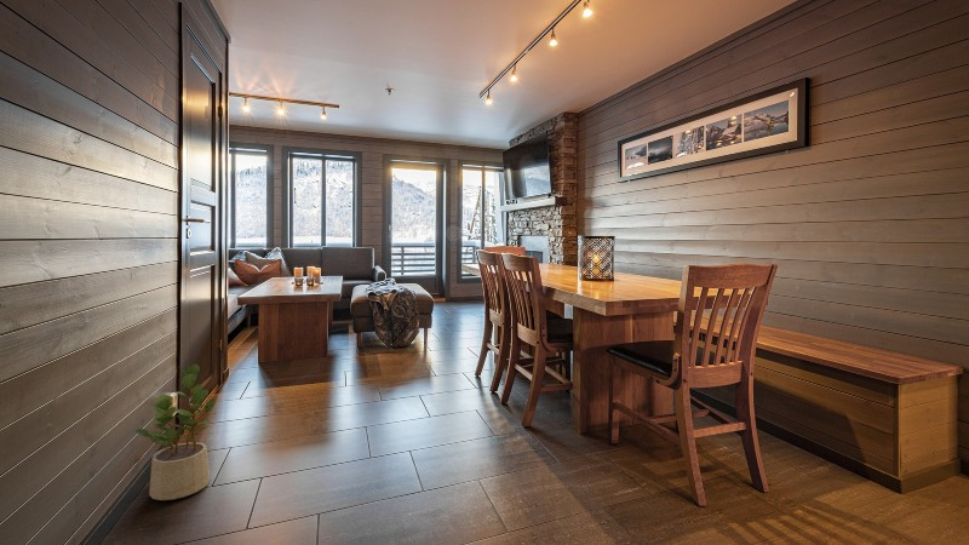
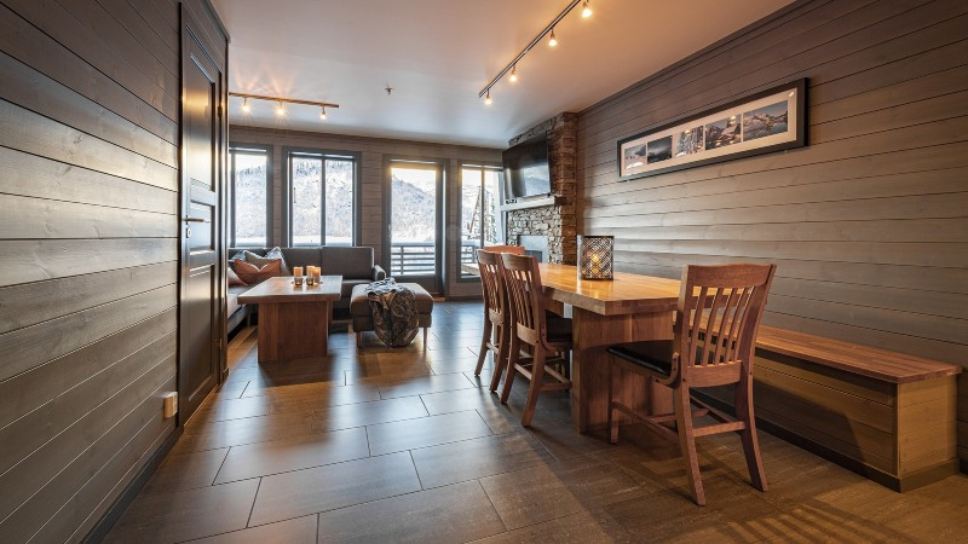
- potted plant [133,362,217,501]
